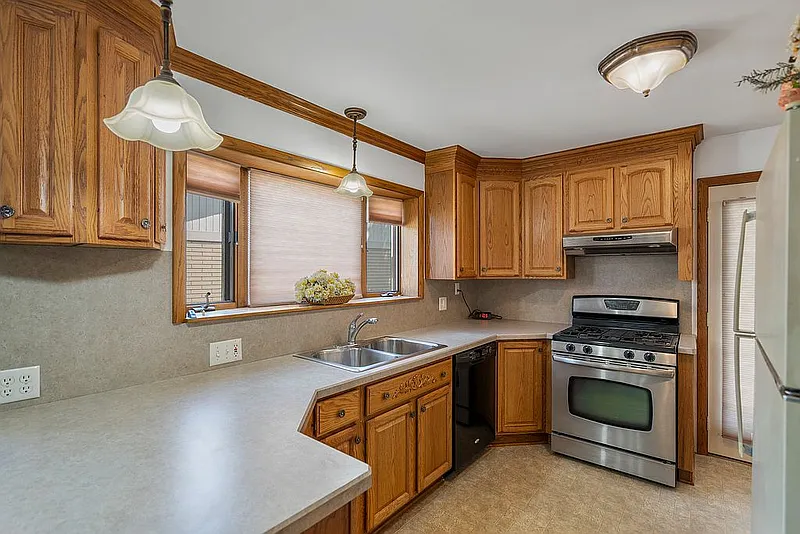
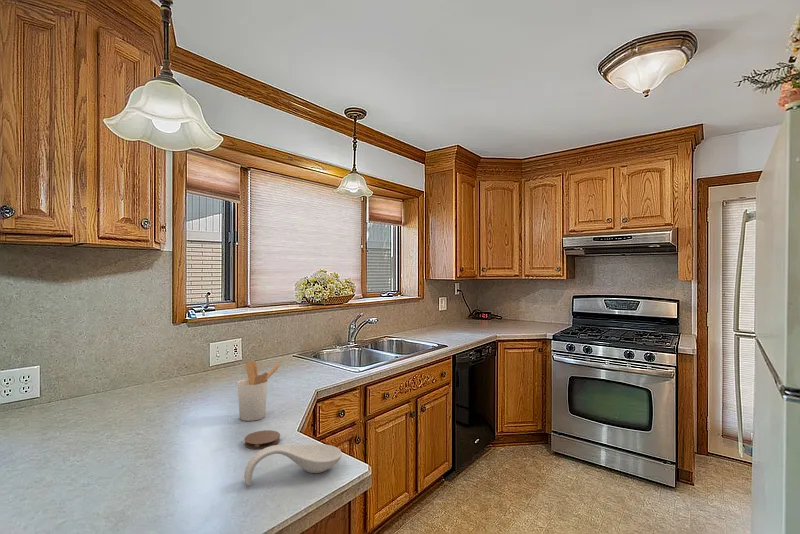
+ coaster [243,429,281,450]
+ utensil holder [237,360,281,422]
+ spoon rest [243,443,343,487]
